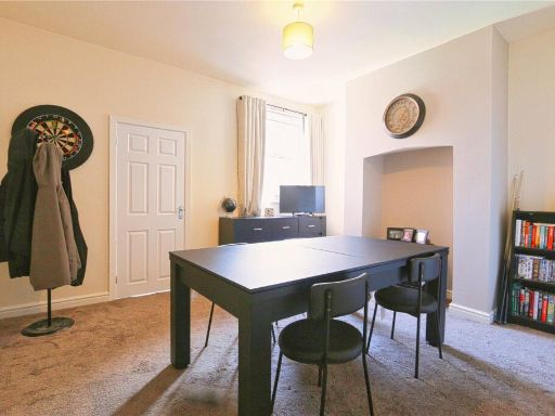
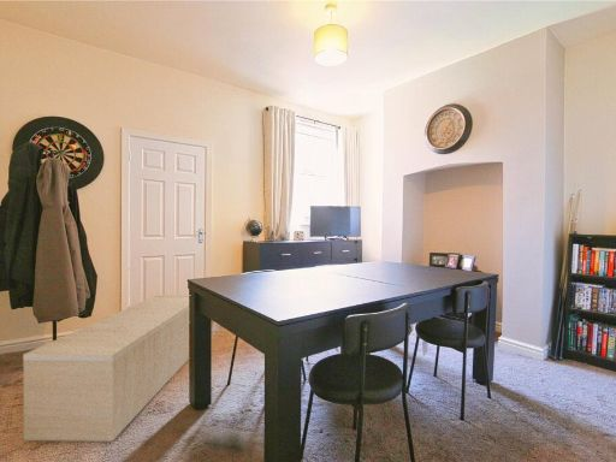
+ storage bench [22,294,190,443]
